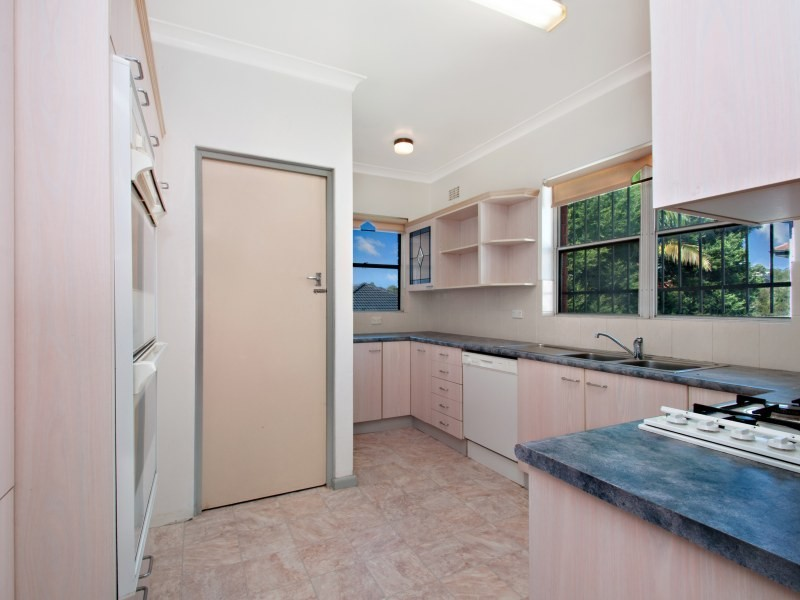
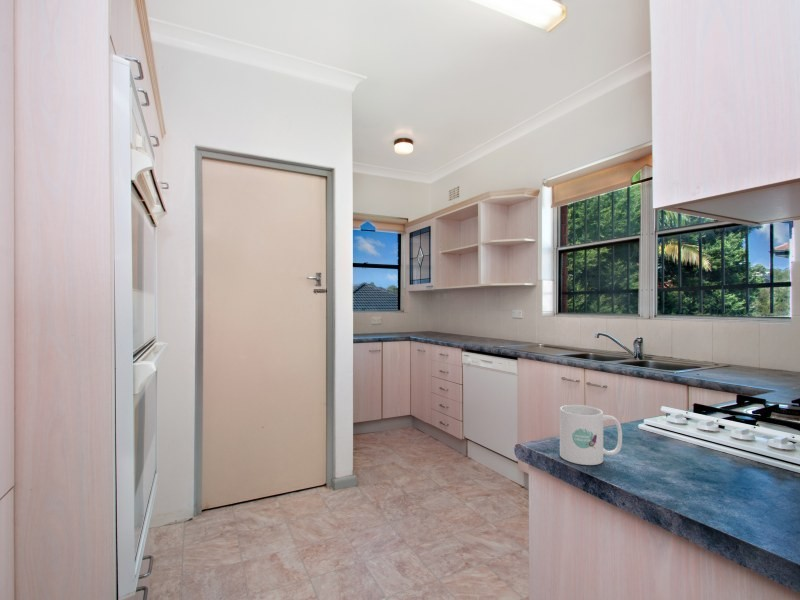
+ mug [559,404,623,466]
